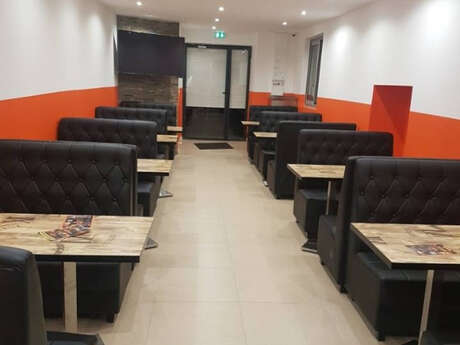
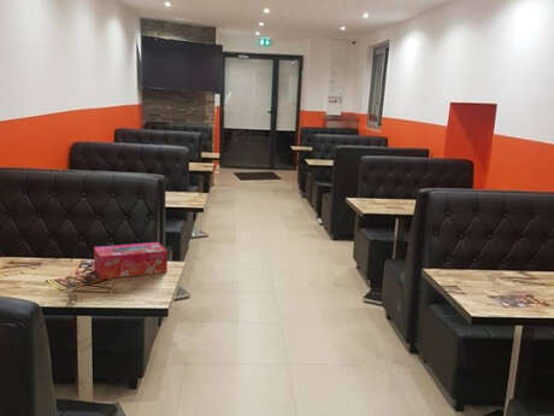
+ tissue box [93,241,169,280]
